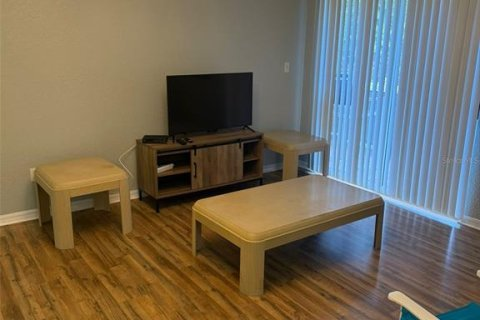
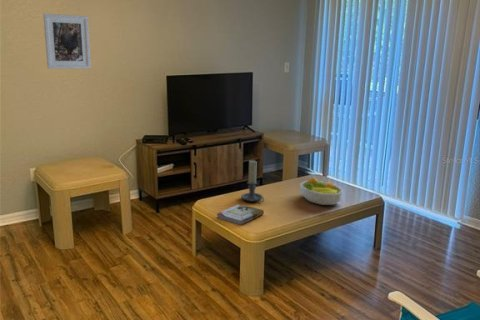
+ fruit bowl [299,177,345,206]
+ book [216,203,265,226]
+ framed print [42,13,92,70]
+ candle holder [240,159,265,203]
